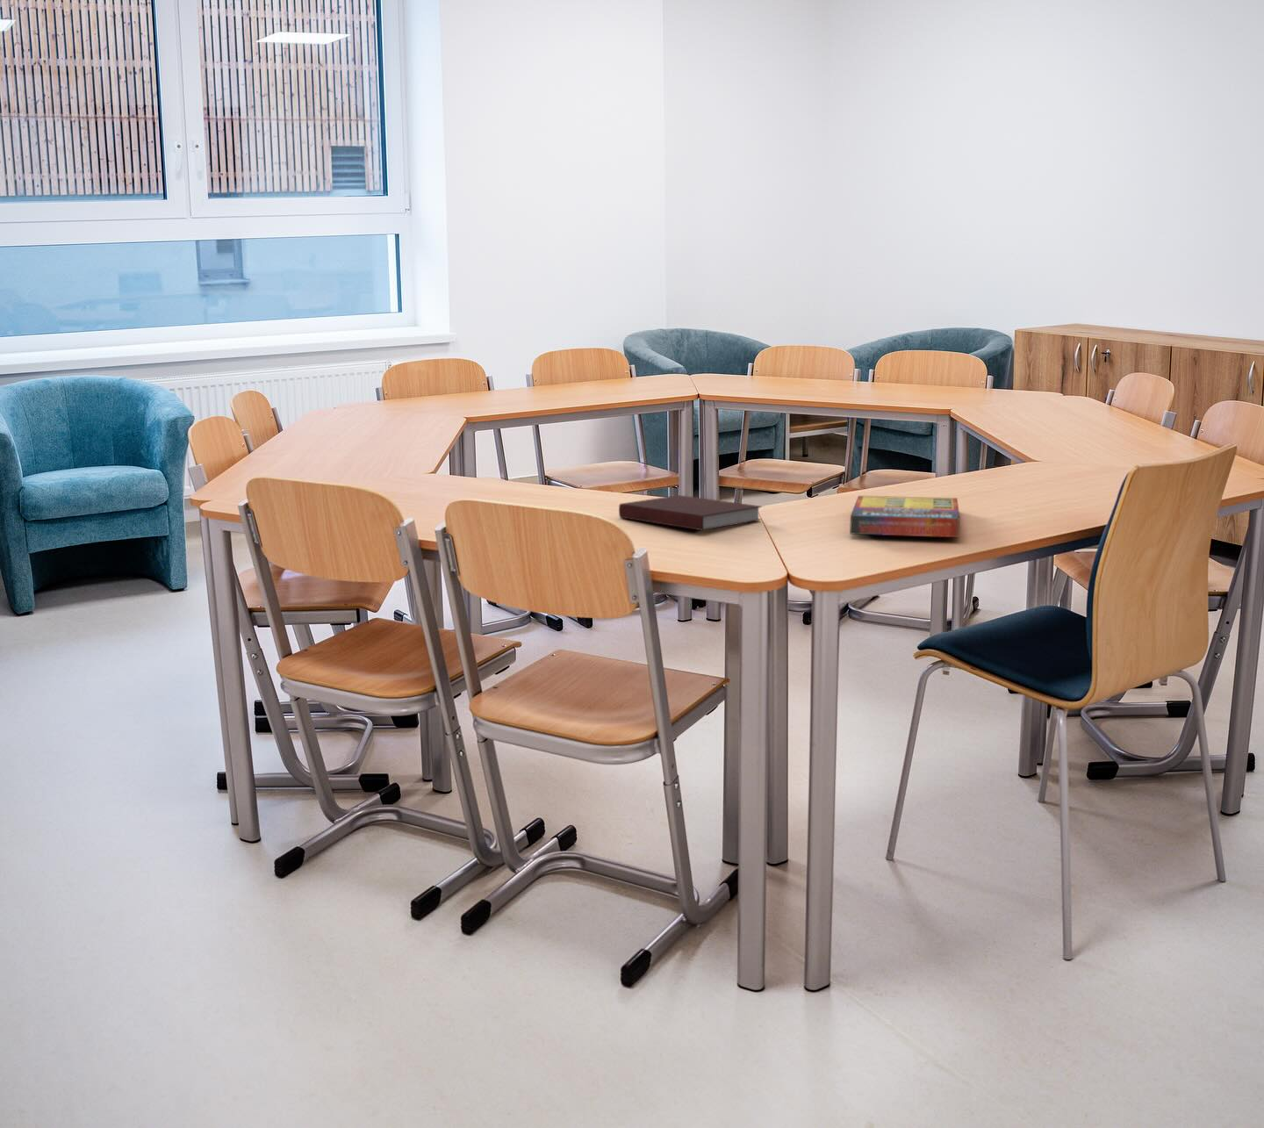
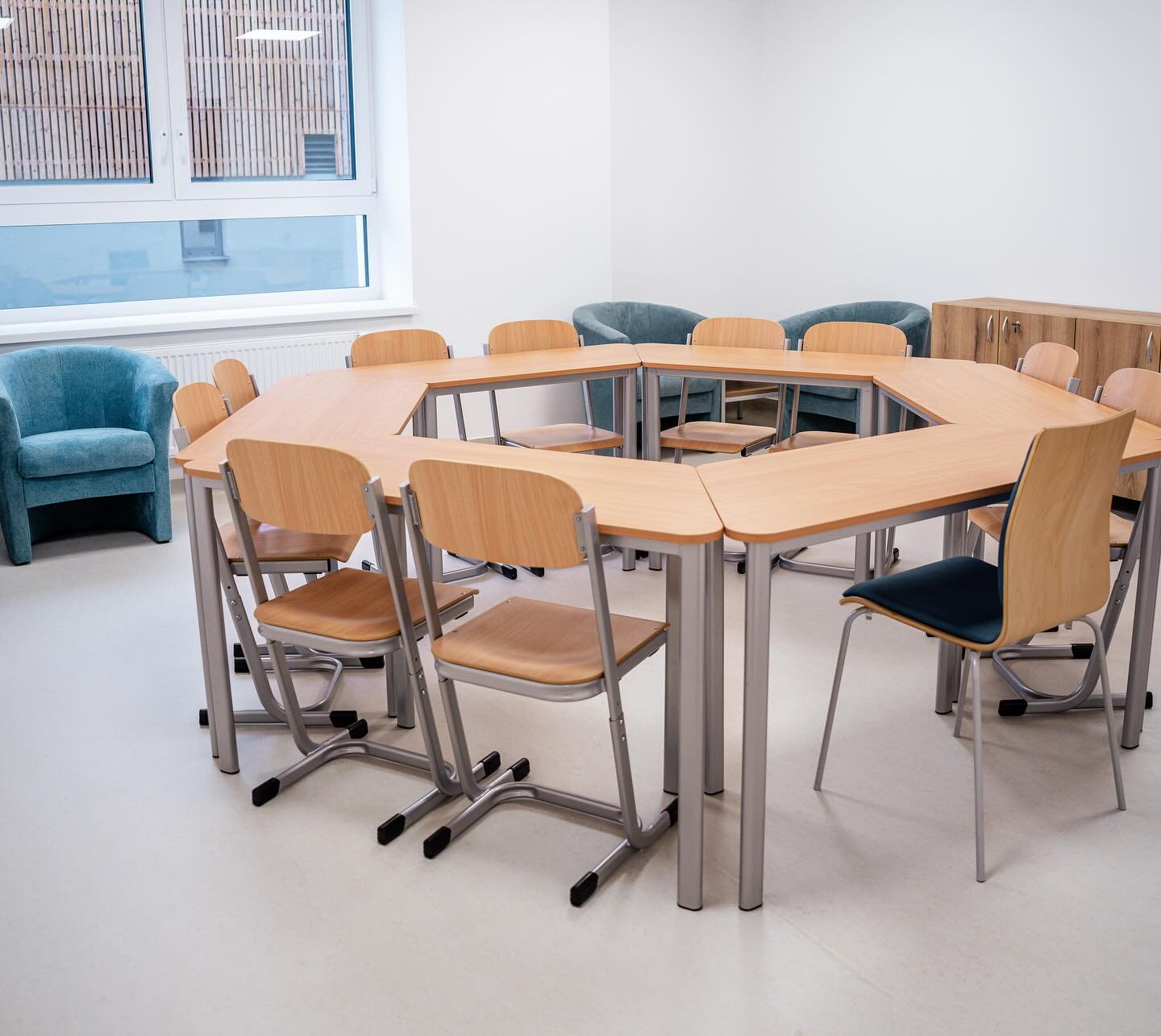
- game compilation box [849,495,961,538]
- notebook [618,494,762,531]
